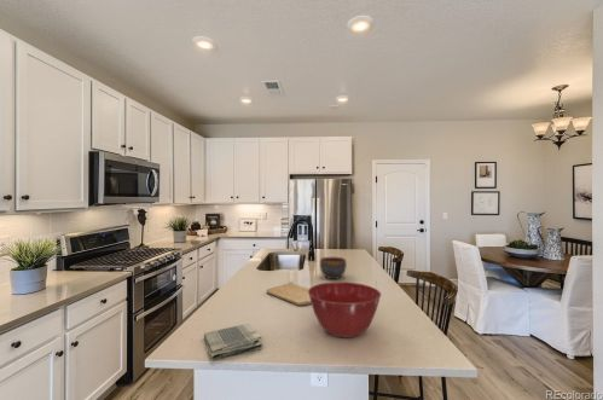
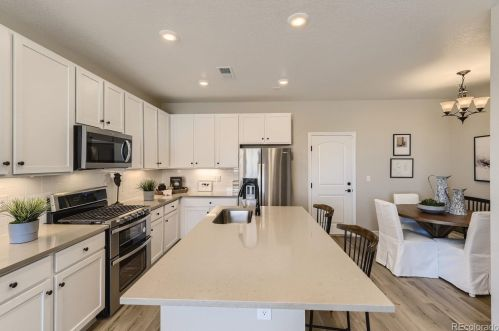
- chopping board [266,283,312,306]
- mixing bowl [308,280,382,338]
- bowl [319,256,348,280]
- dish towel [203,323,263,361]
